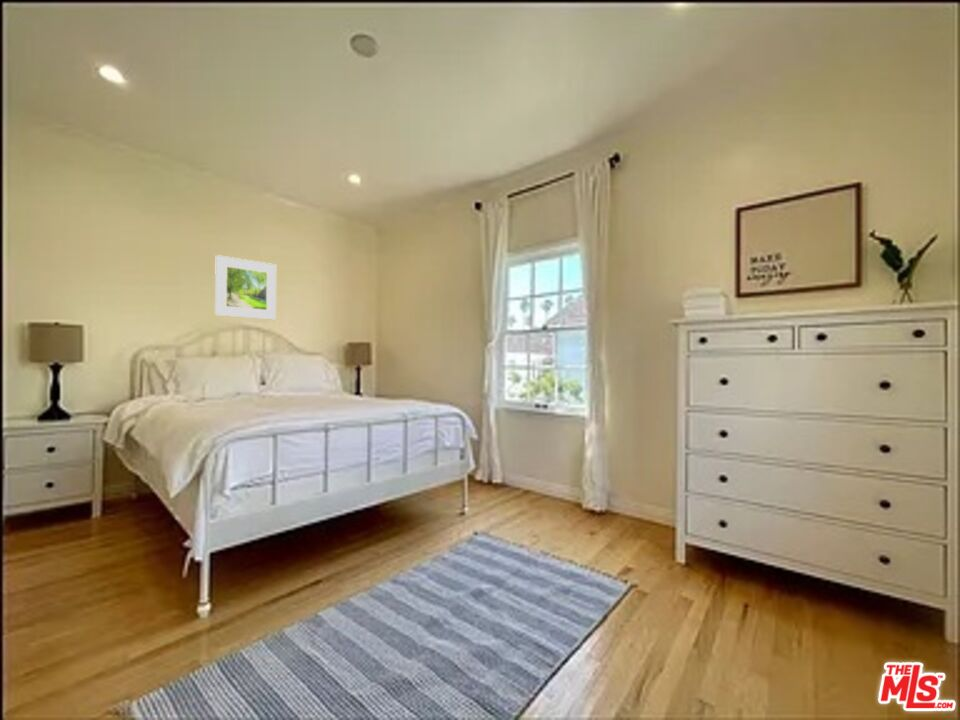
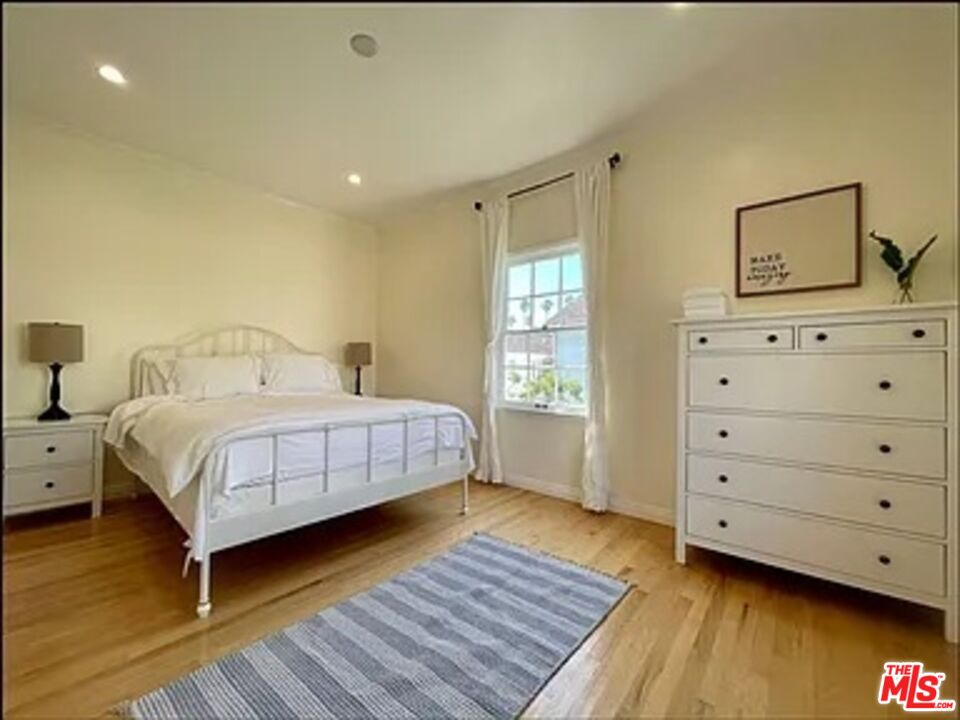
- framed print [214,254,277,321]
